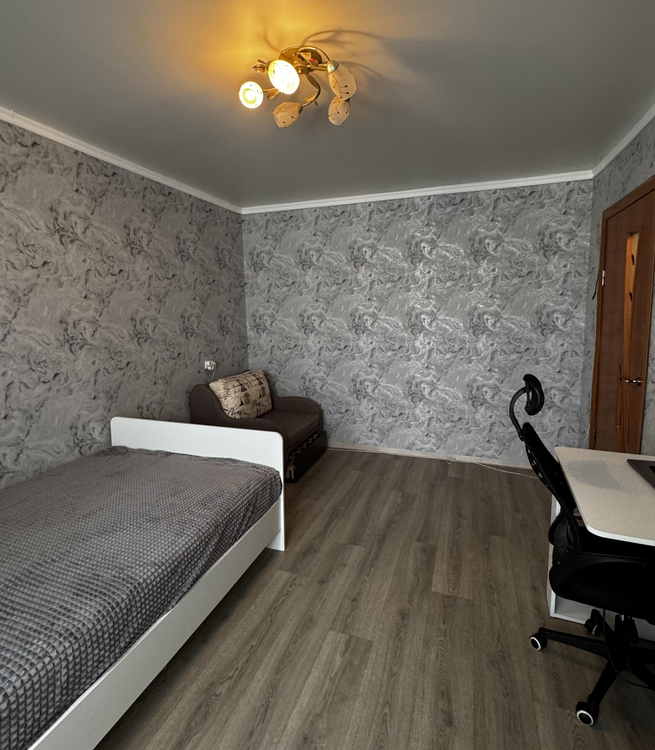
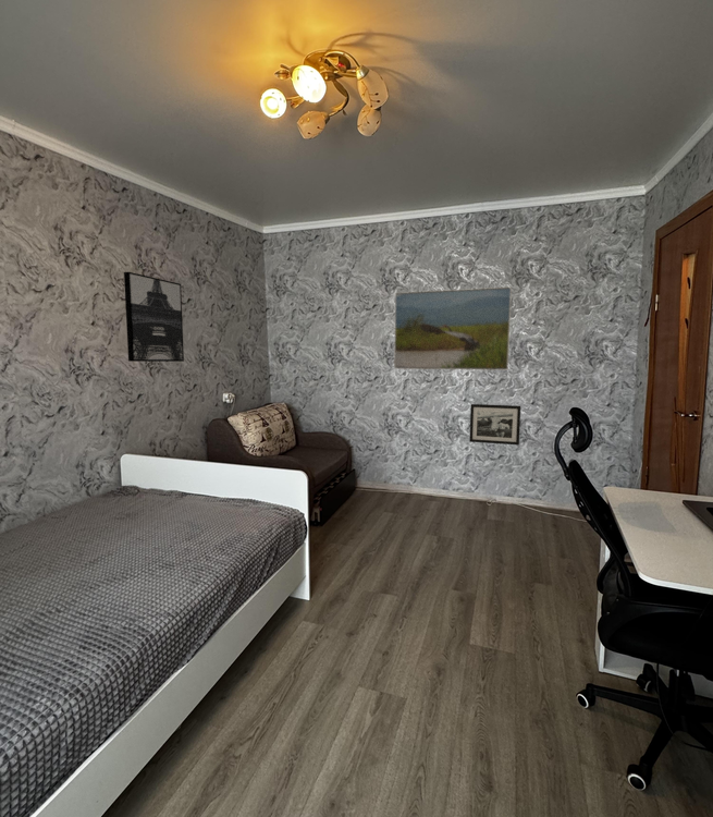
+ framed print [393,286,513,370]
+ wall art [123,271,185,363]
+ picture frame [468,403,521,447]
